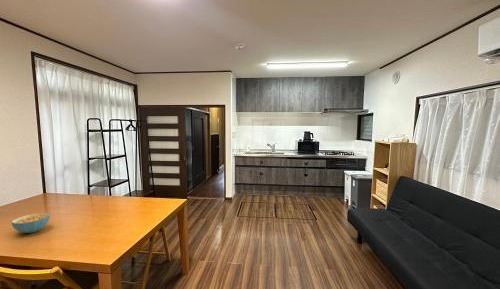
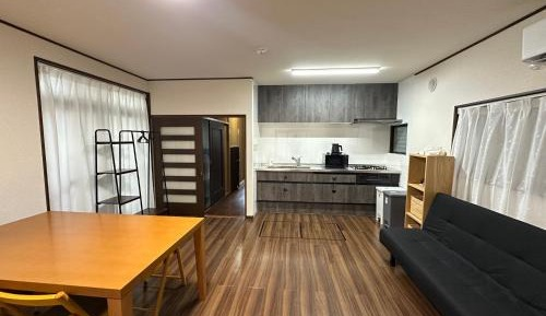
- cereal bowl [10,212,51,234]
